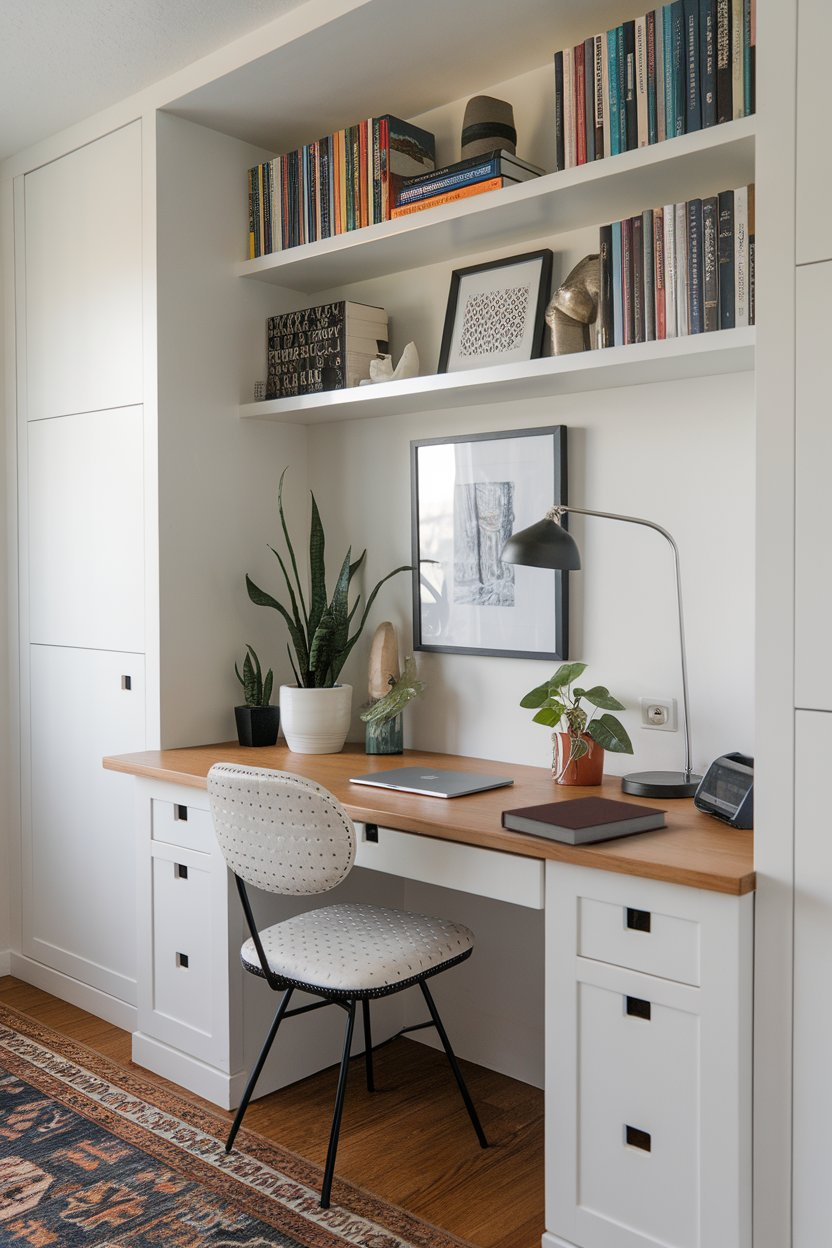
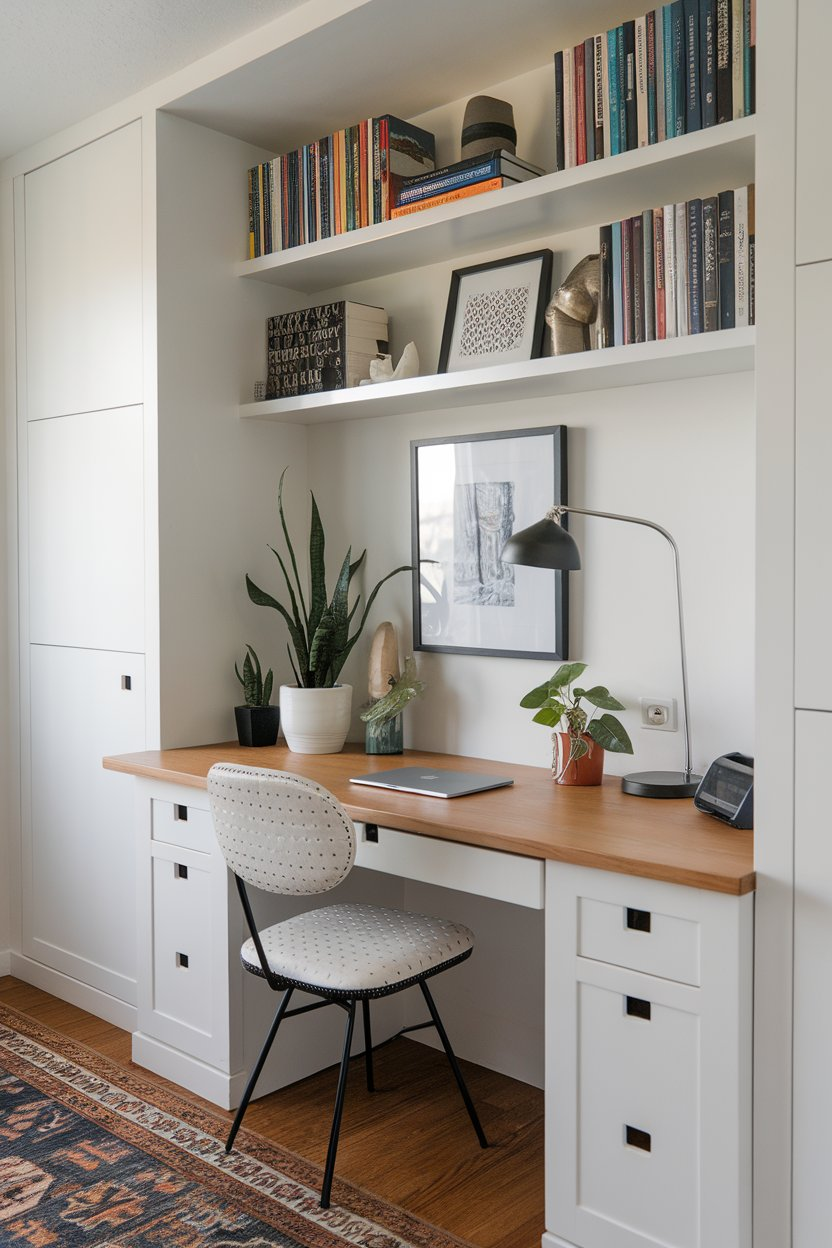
- notebook [500,795,669,847]
